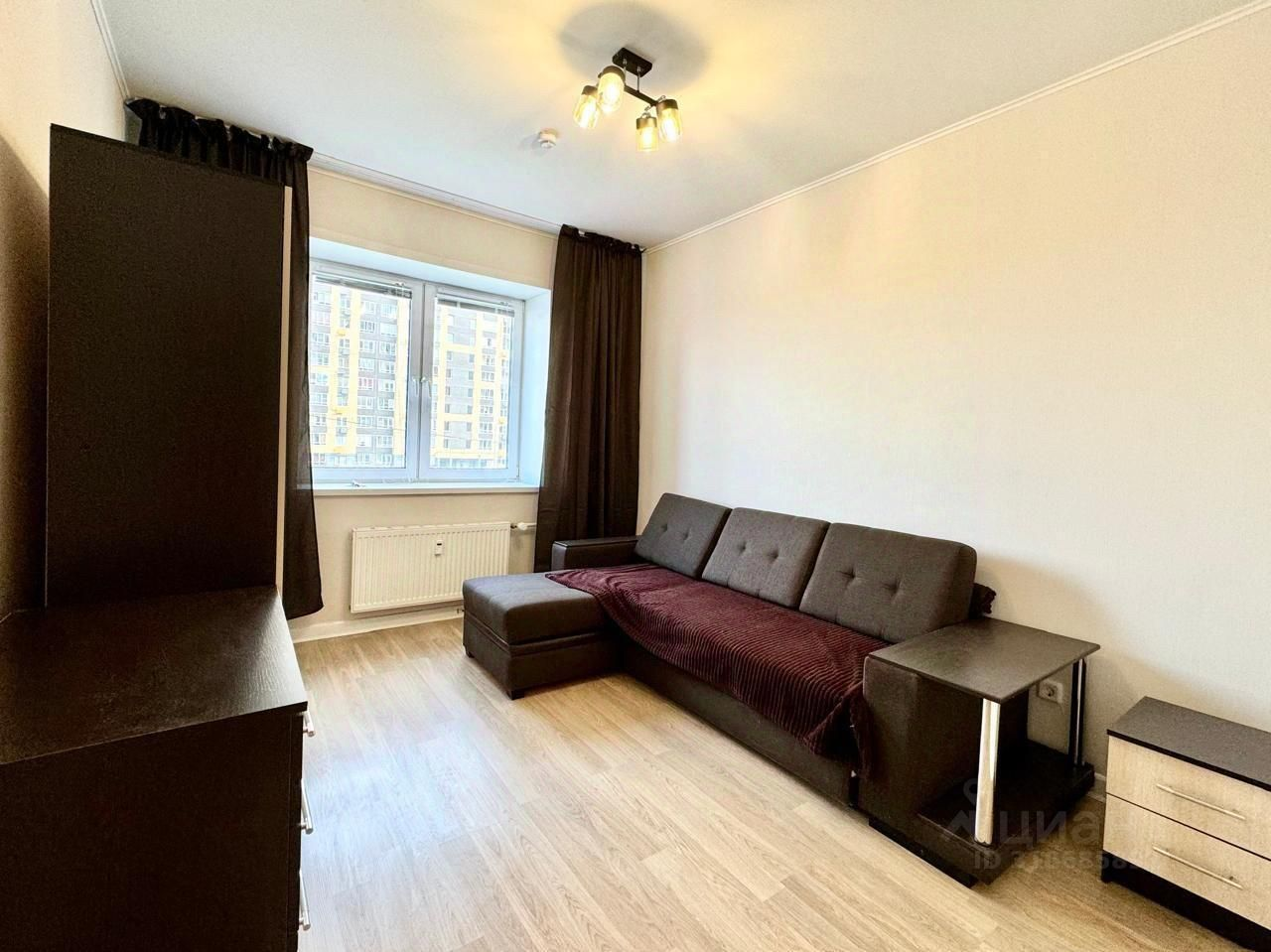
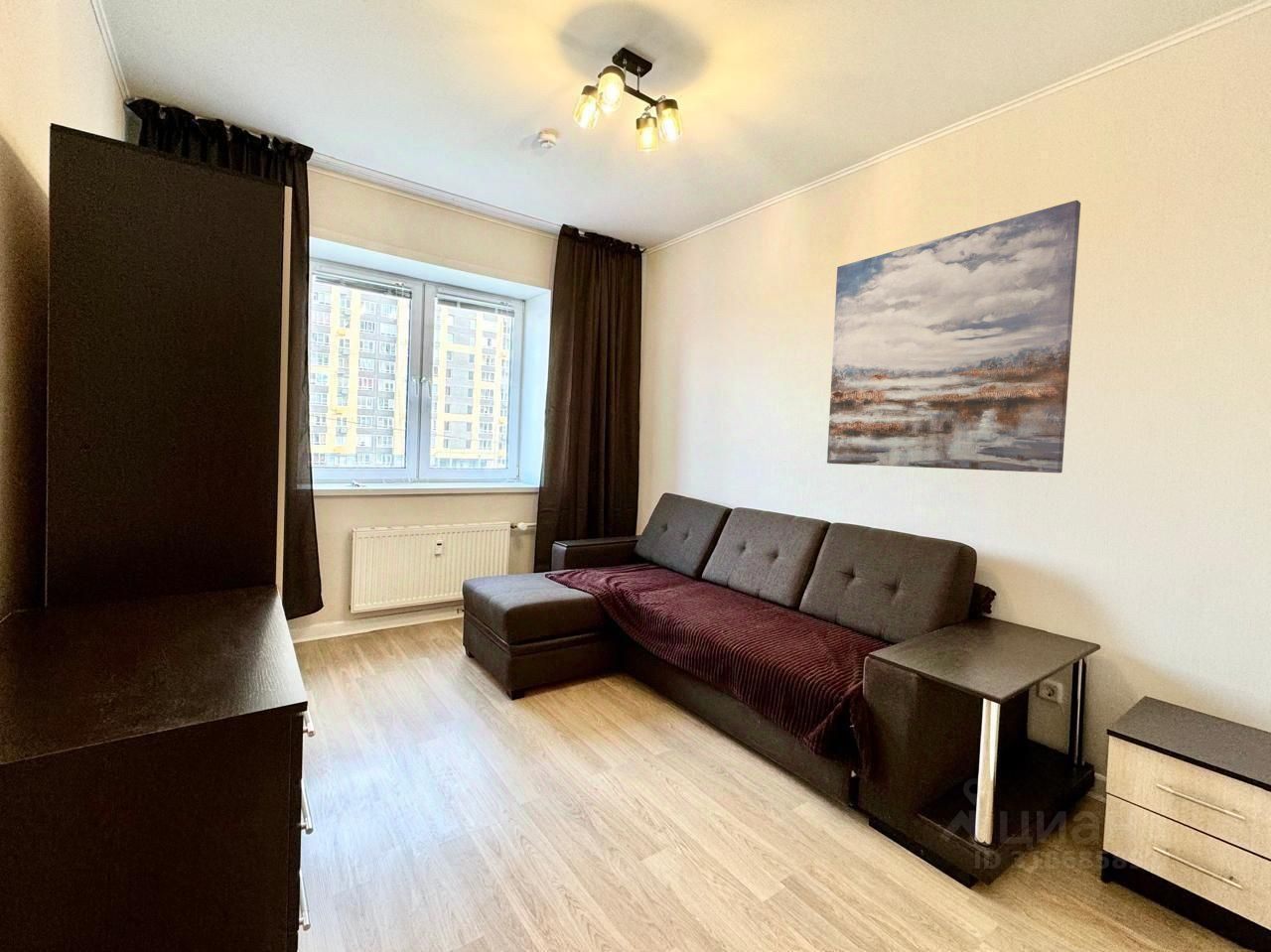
+ wall art [826,200,1081,475]
